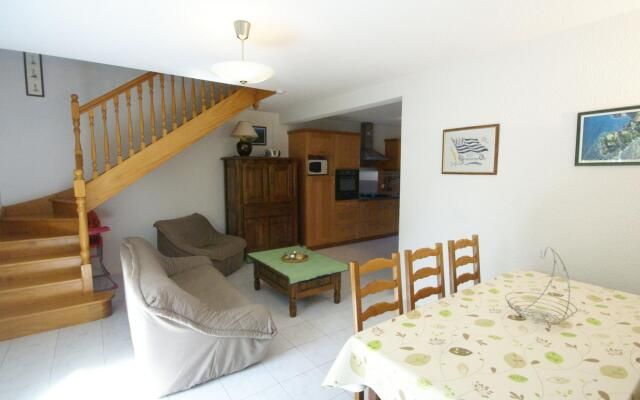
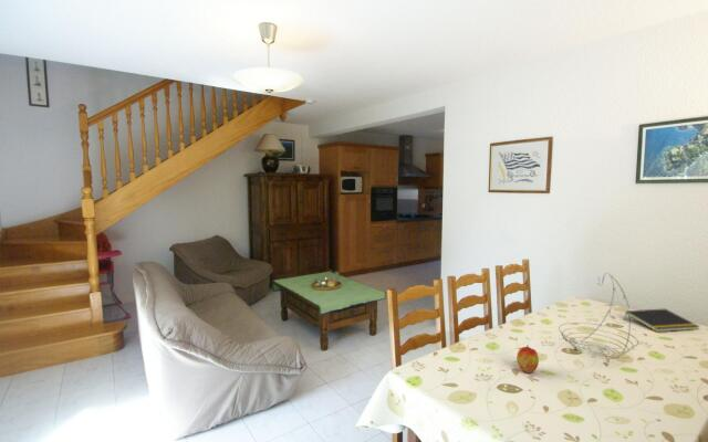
+ notepad [624,308,701,333]
+ apple [516,344,540,375]
